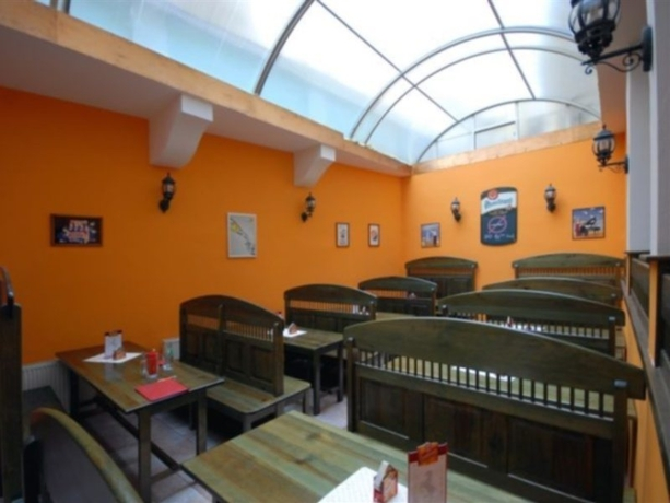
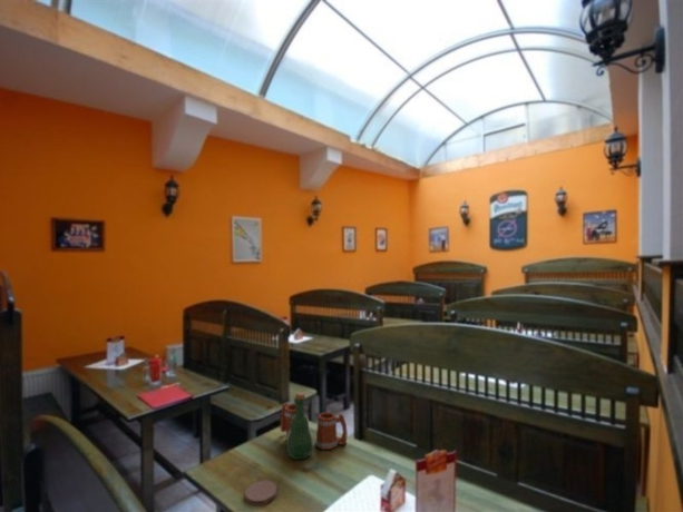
+ tavern set [280,391,349,461]
+ coaster [244,480,277,506]
